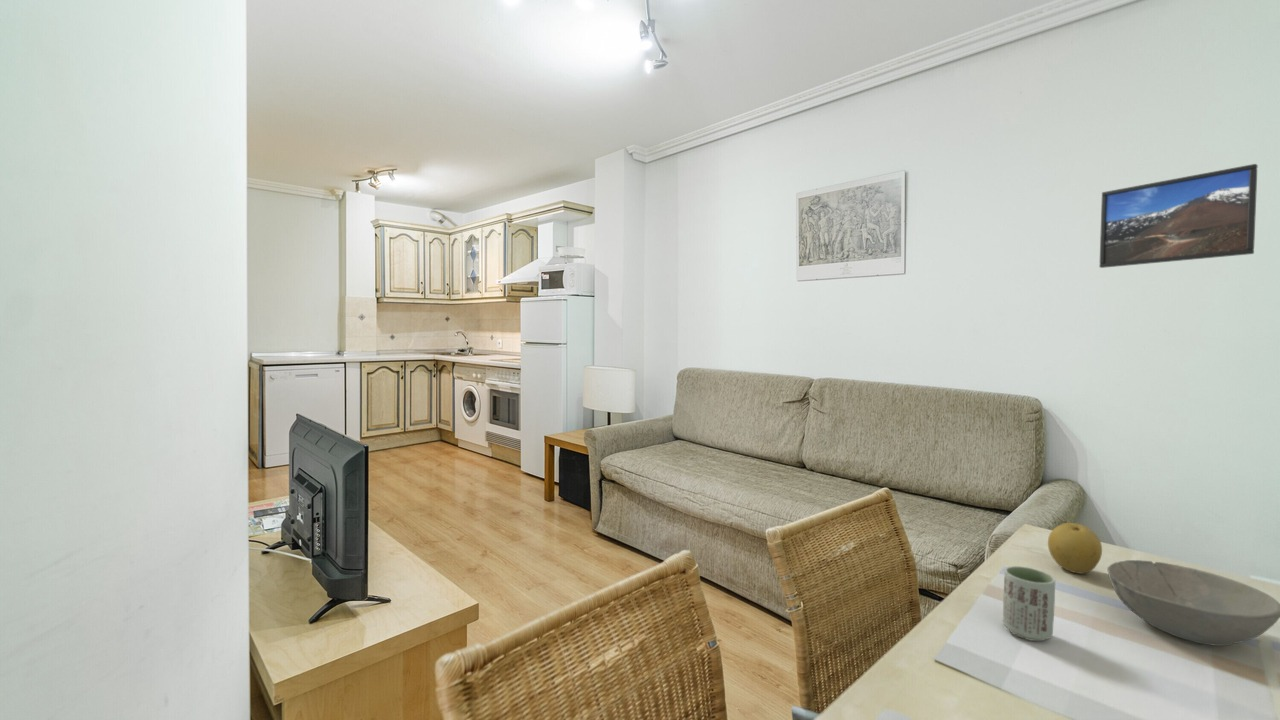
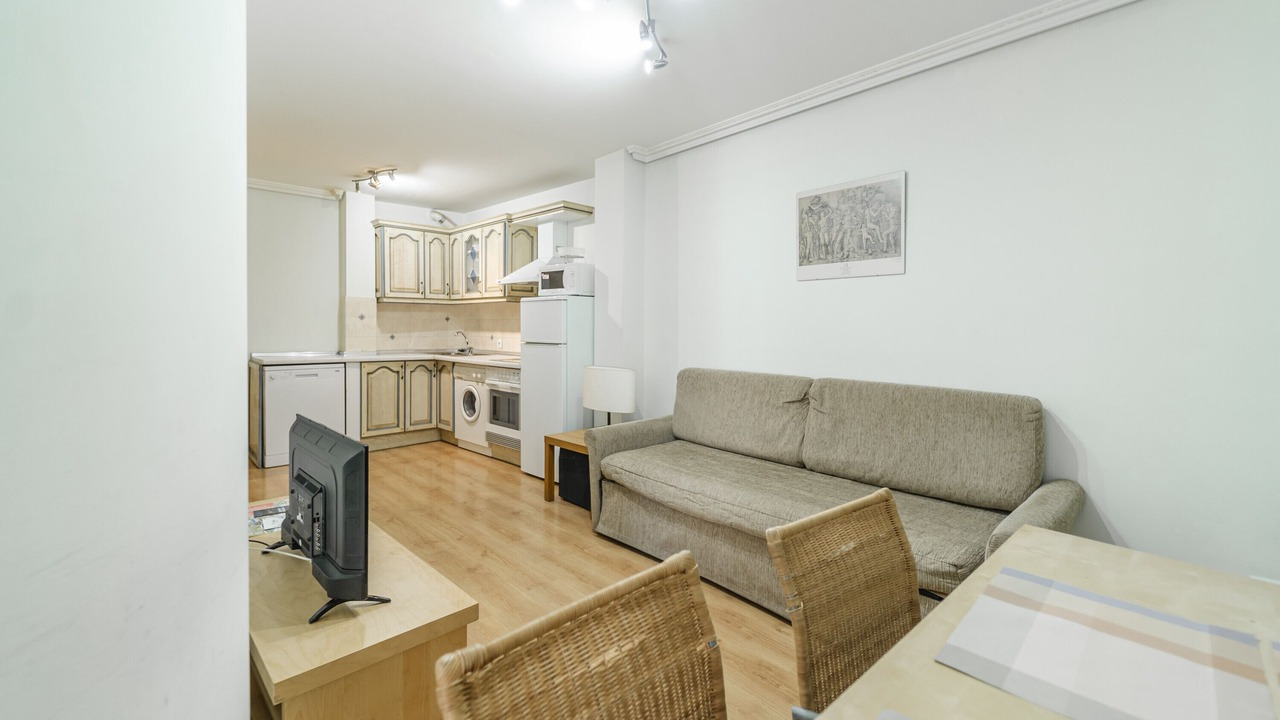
- bowl [1106,559,1280,647]
- cup [1002,565,1056,642]
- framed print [1098,163,1259,269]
- fruit [1047,522,1103,575]
